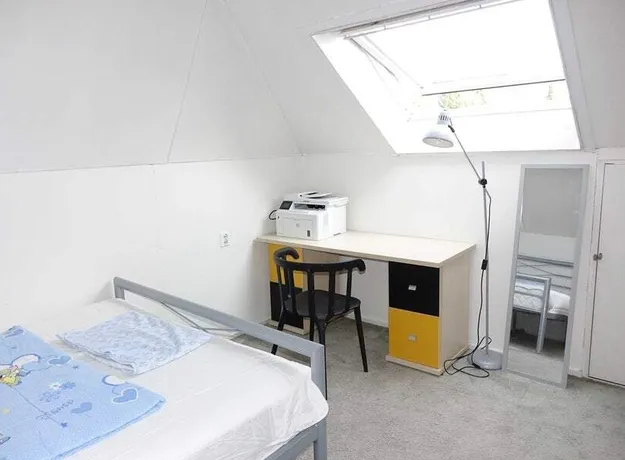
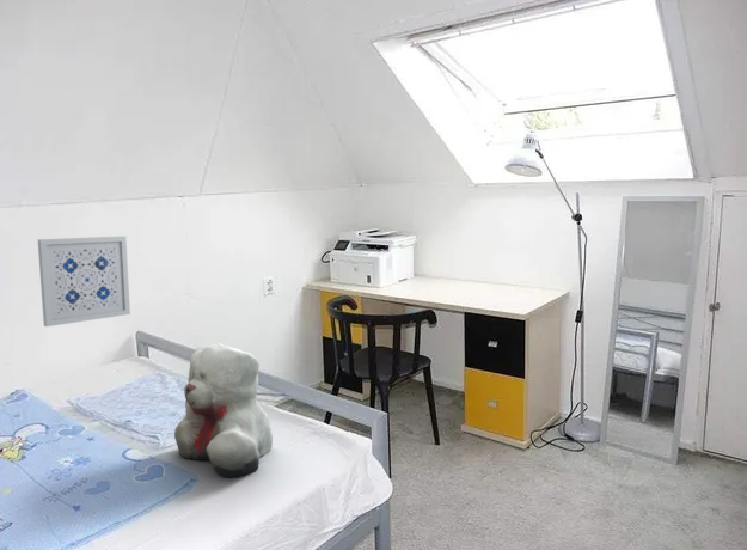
+ teddy bear [173,342,274,478]
+ wall art [37,234,131,328]
